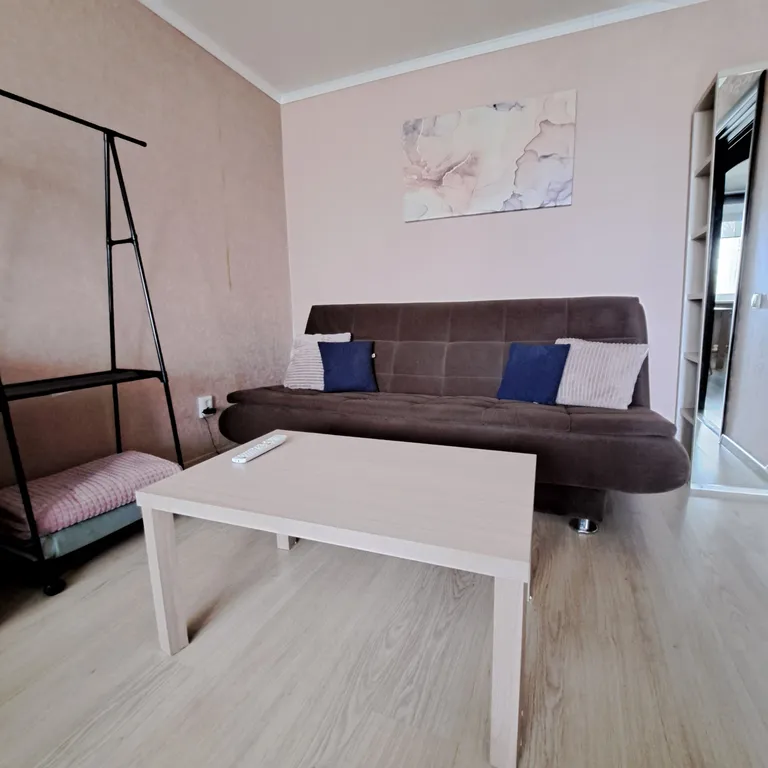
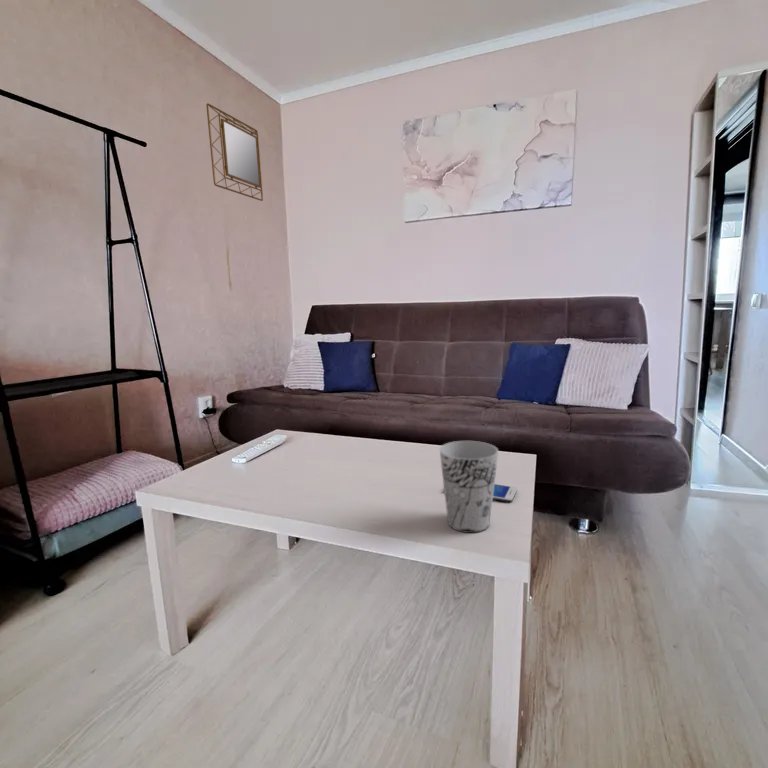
+ smartphone [492,483,518,504]
+ cup [439,440,499,534]
+ home mirror [205,102,264,202]
